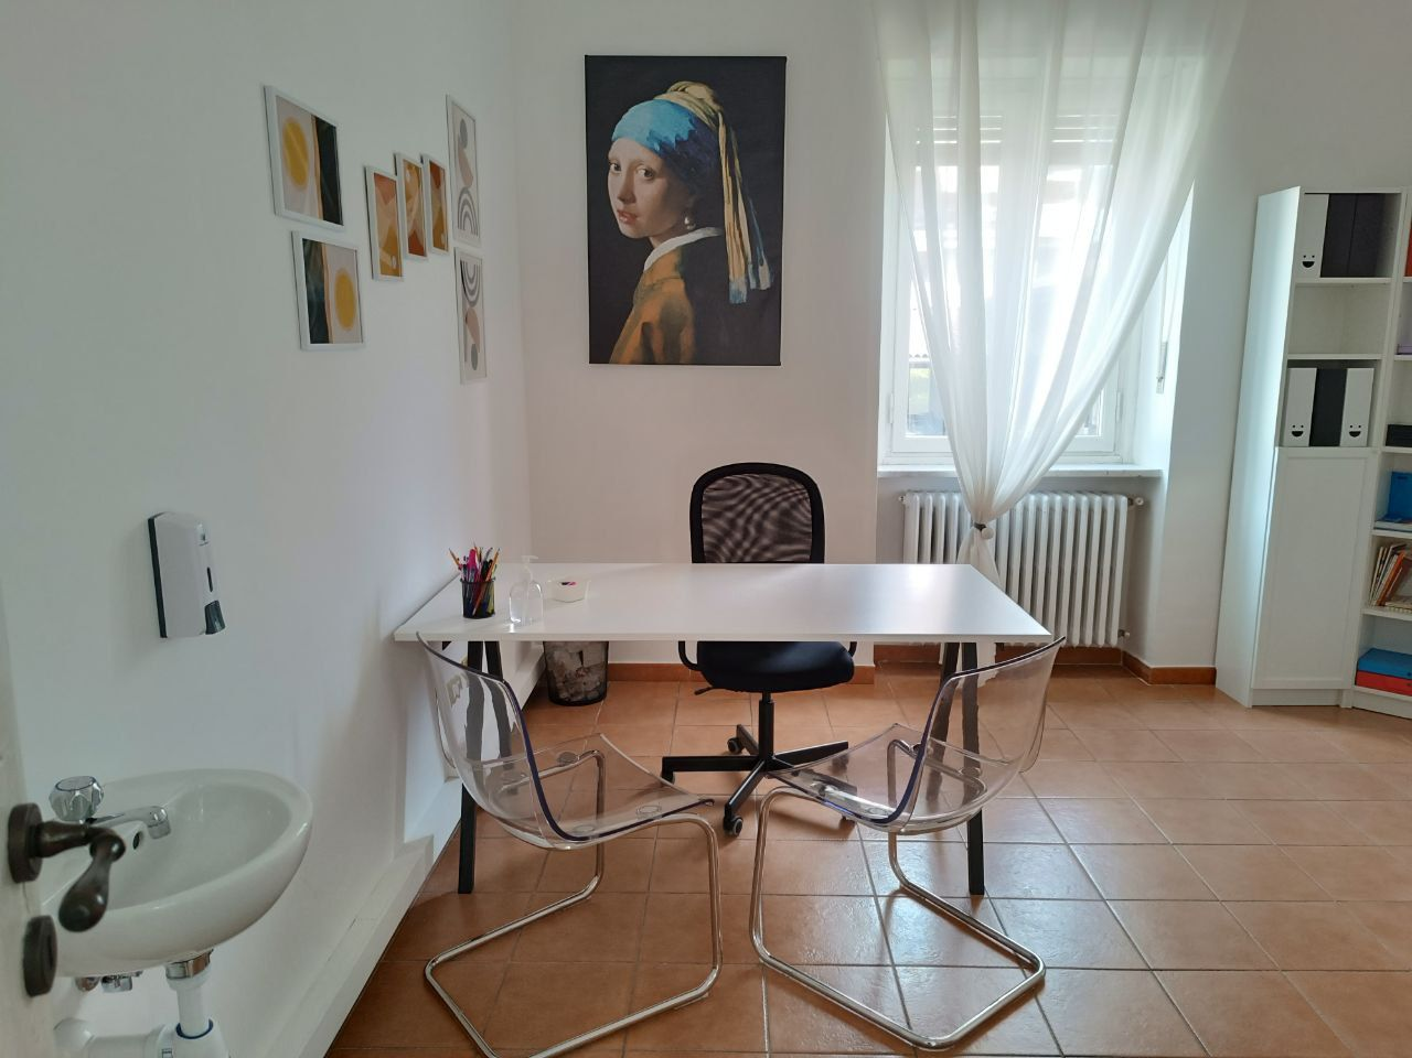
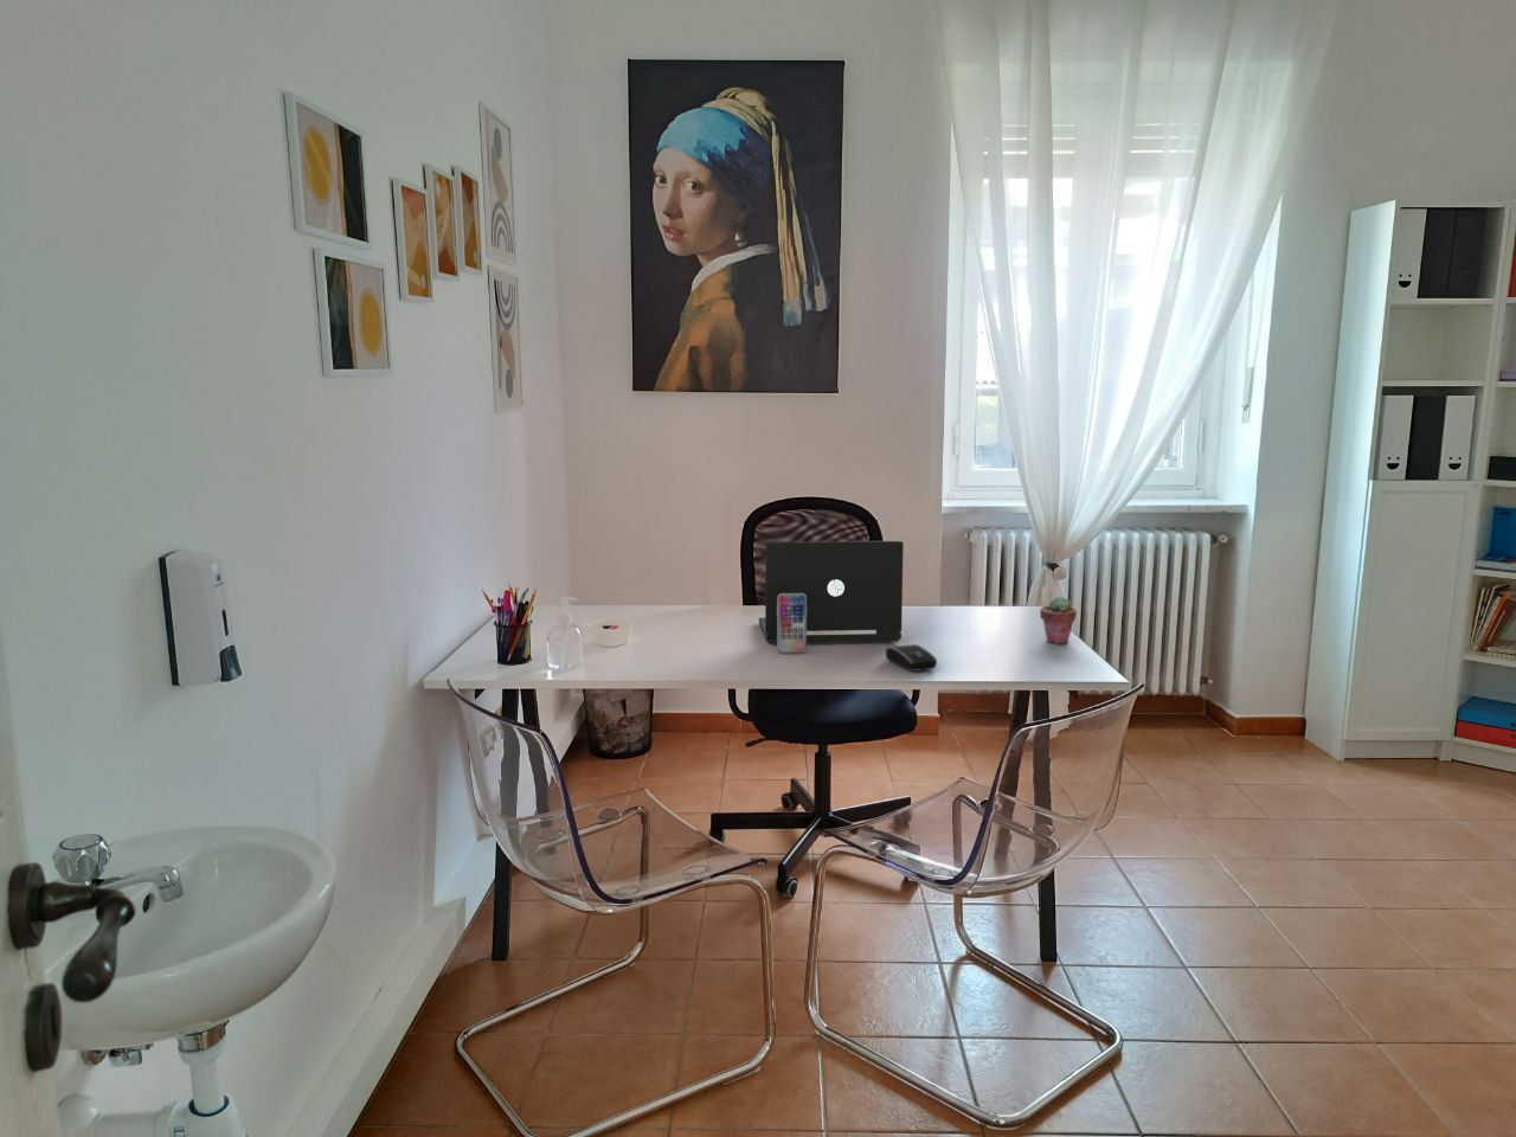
+ potted succulent [1039,595,1078,644]
+ smartphone [776,594,808,654]
+ laptop [758,540,905,644]
+ computer mouse [885,643,938,672]
